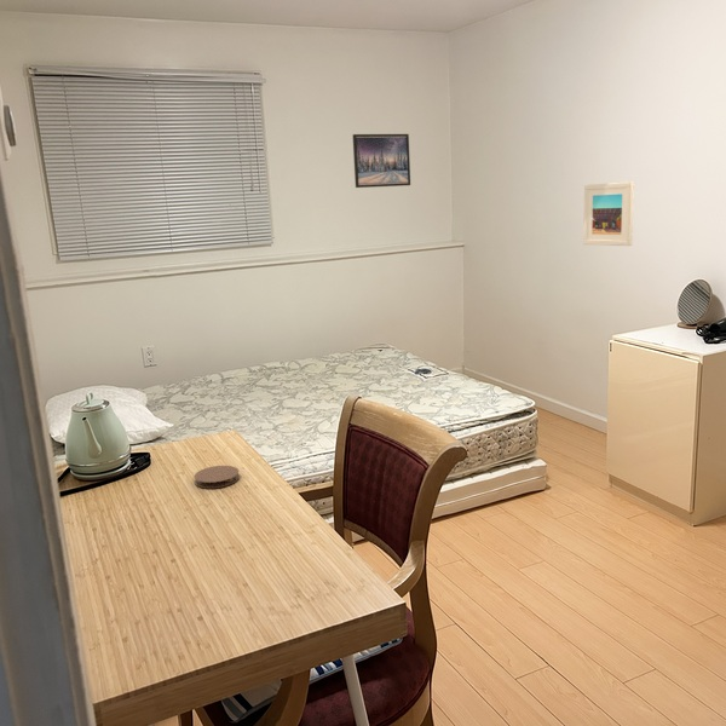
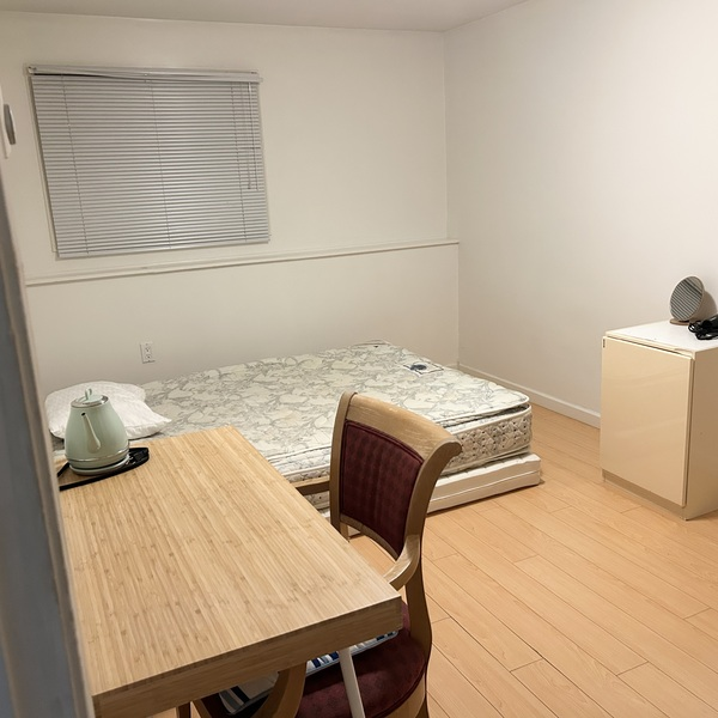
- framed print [582,180,635,247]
- coaster [192,465,241,489]
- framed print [352,133,411,189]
